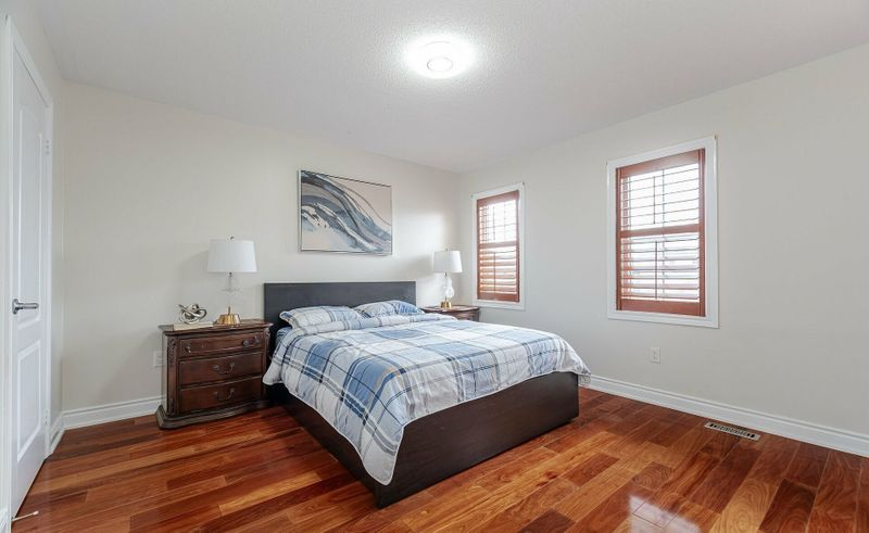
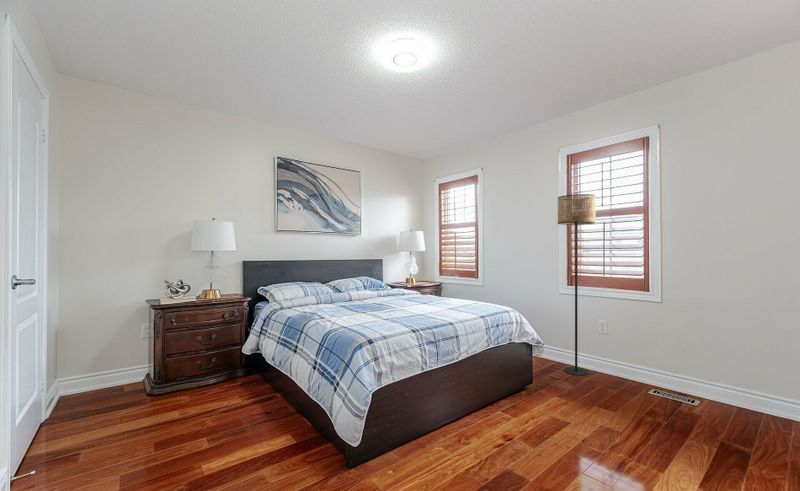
+ floor lamp [557,193,597,377]
